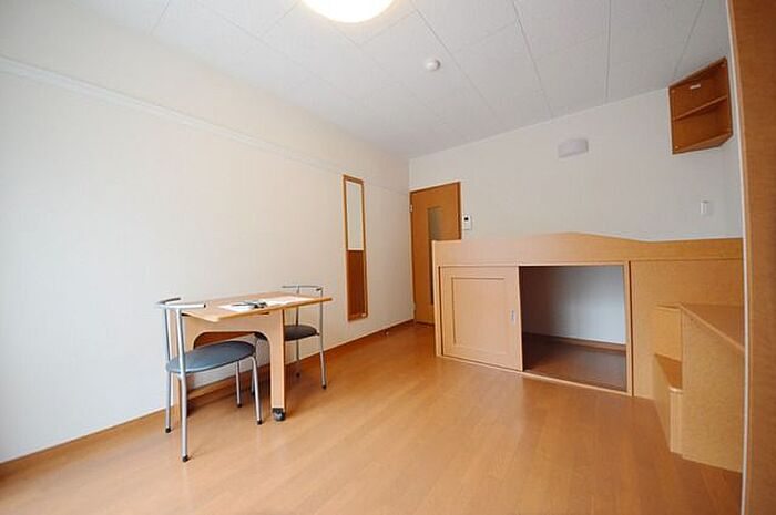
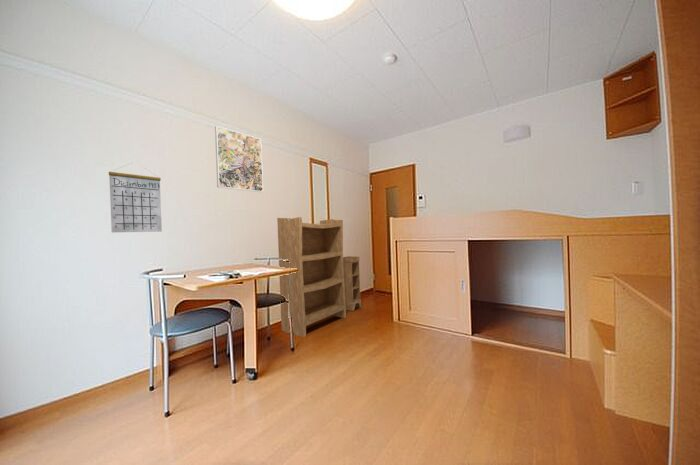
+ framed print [214,125,264,193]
+ bookshelf [276,216,362,338]
+ calendar [108,162,163,233]
